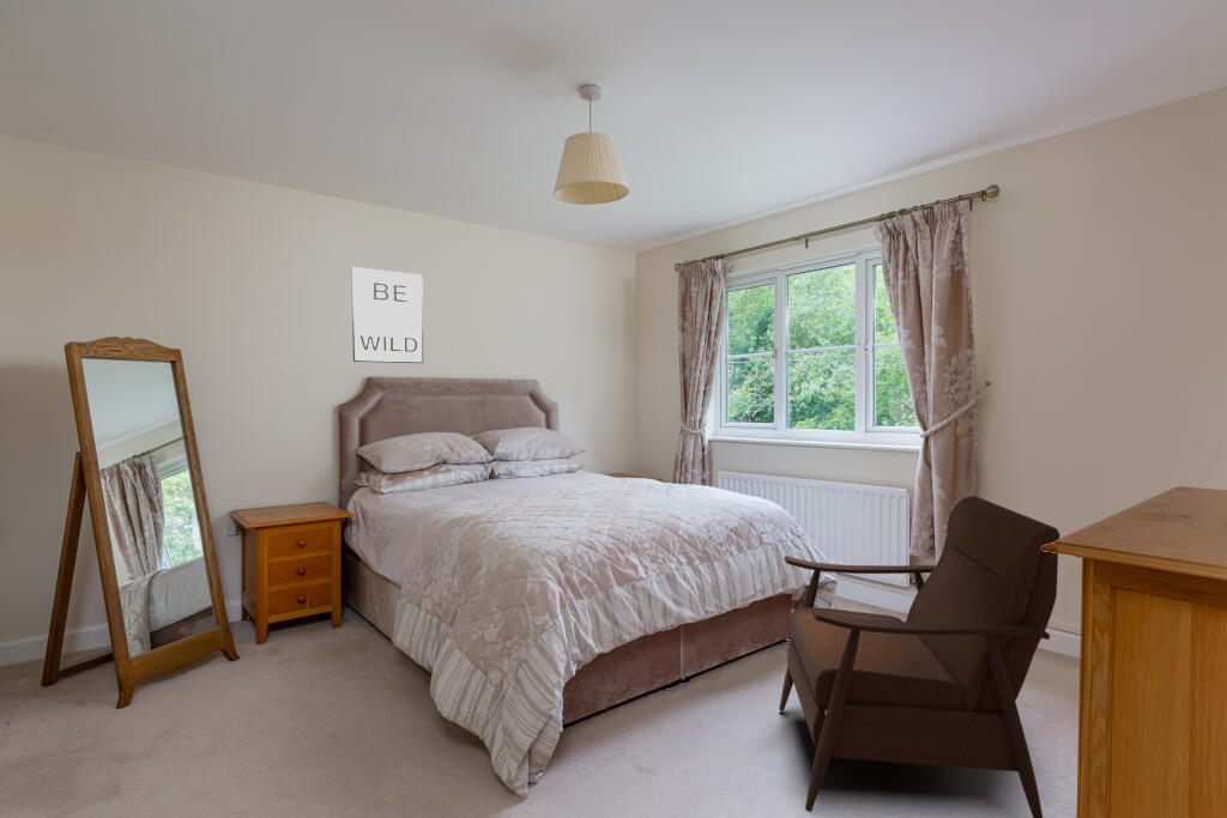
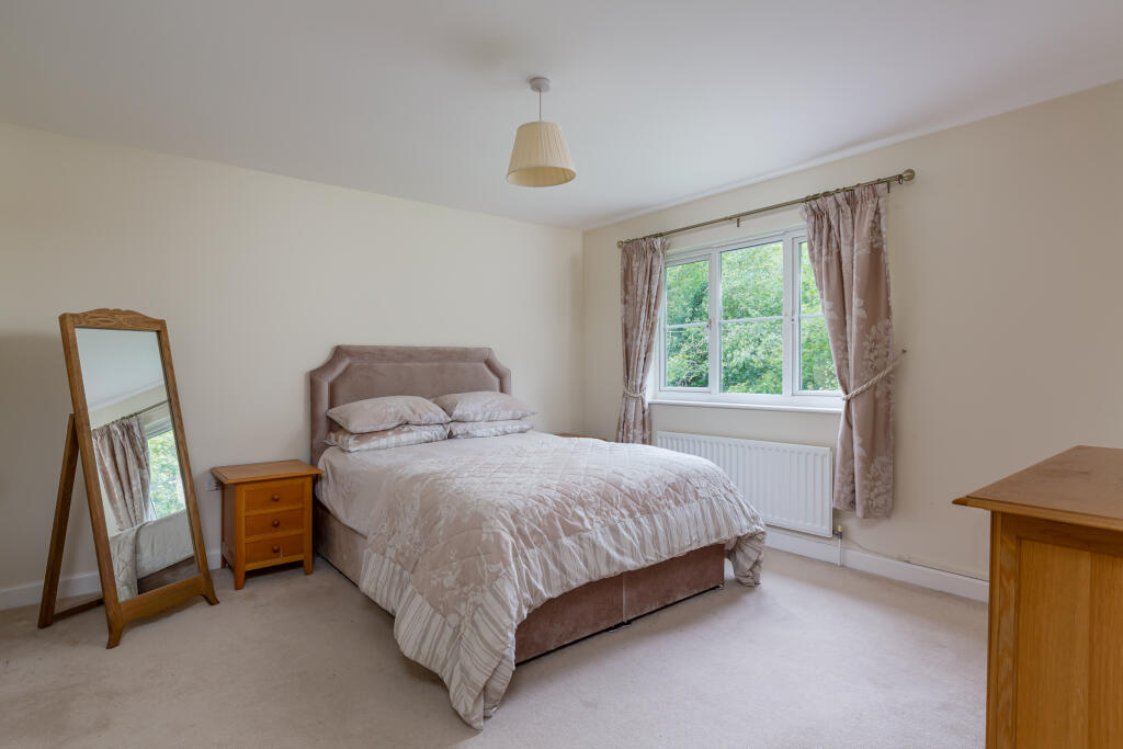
- armchair [778,495,1062,818]
- wall art [350,266,424,364]
